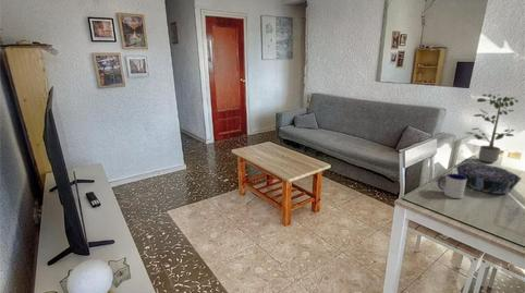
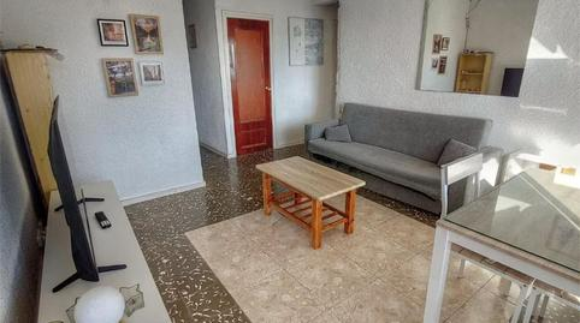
- mug [437,173,466,199]
- potted plant [465,93,520,163]
- decorative bowl [455,162,523,195]
